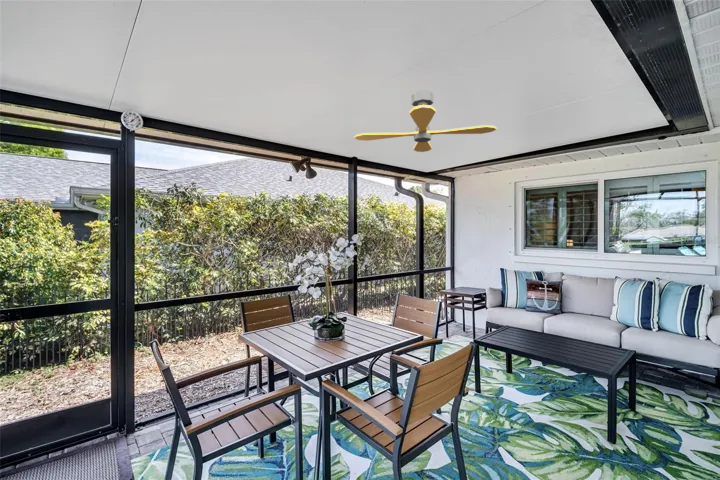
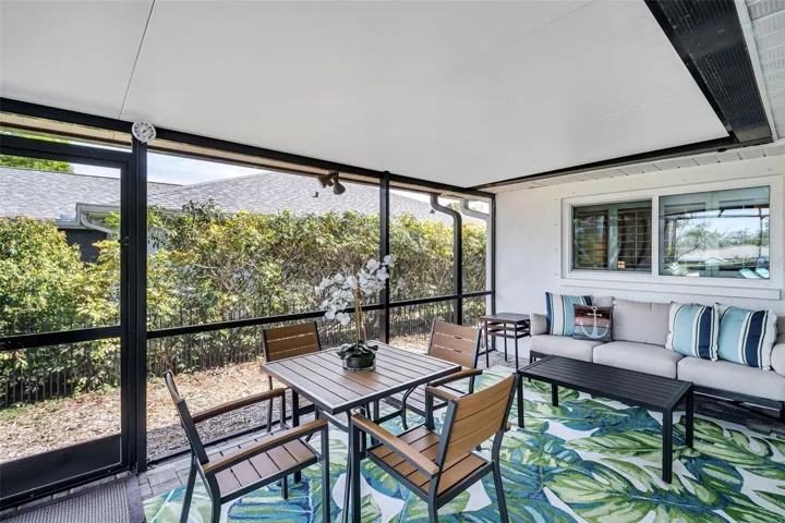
- ceiling fan [353,89,498,153]
